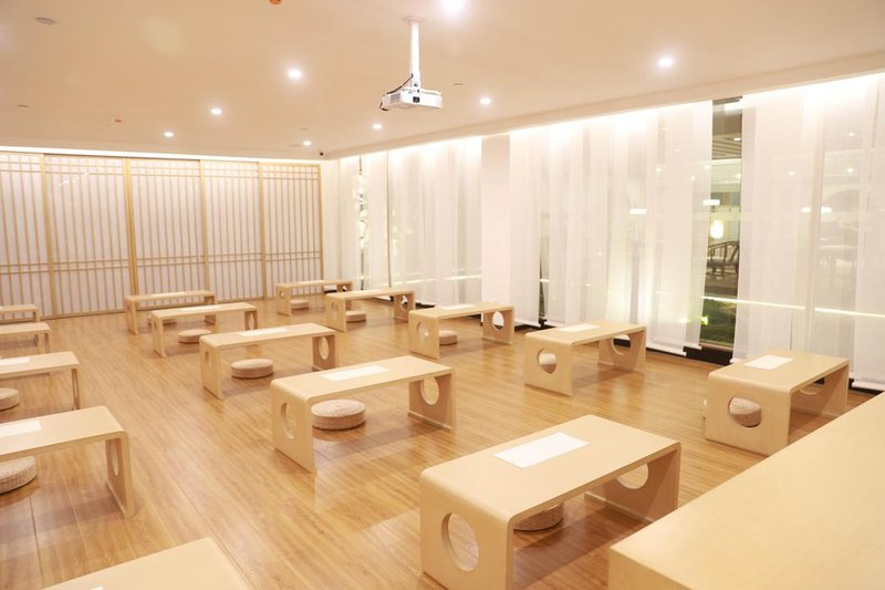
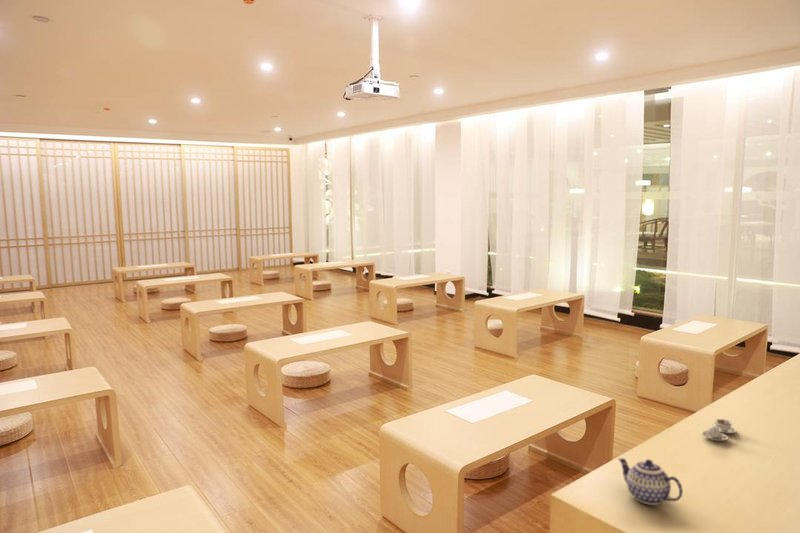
+ chinaware [701,418,738,442]
+ teapot [617,457,684,506]
